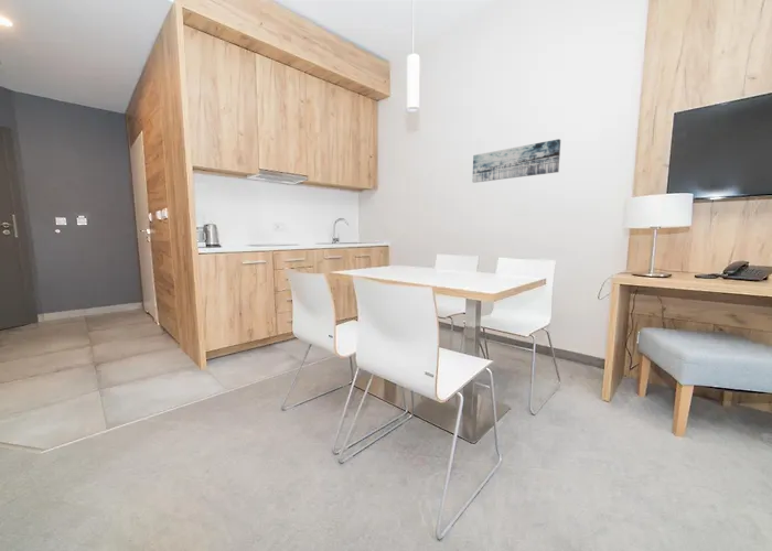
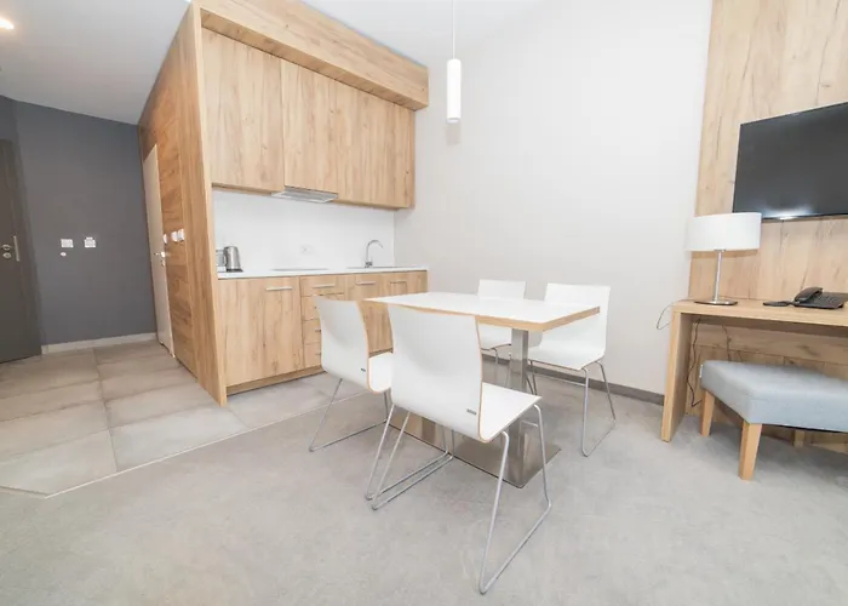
- wall art [471,138,561,184]
